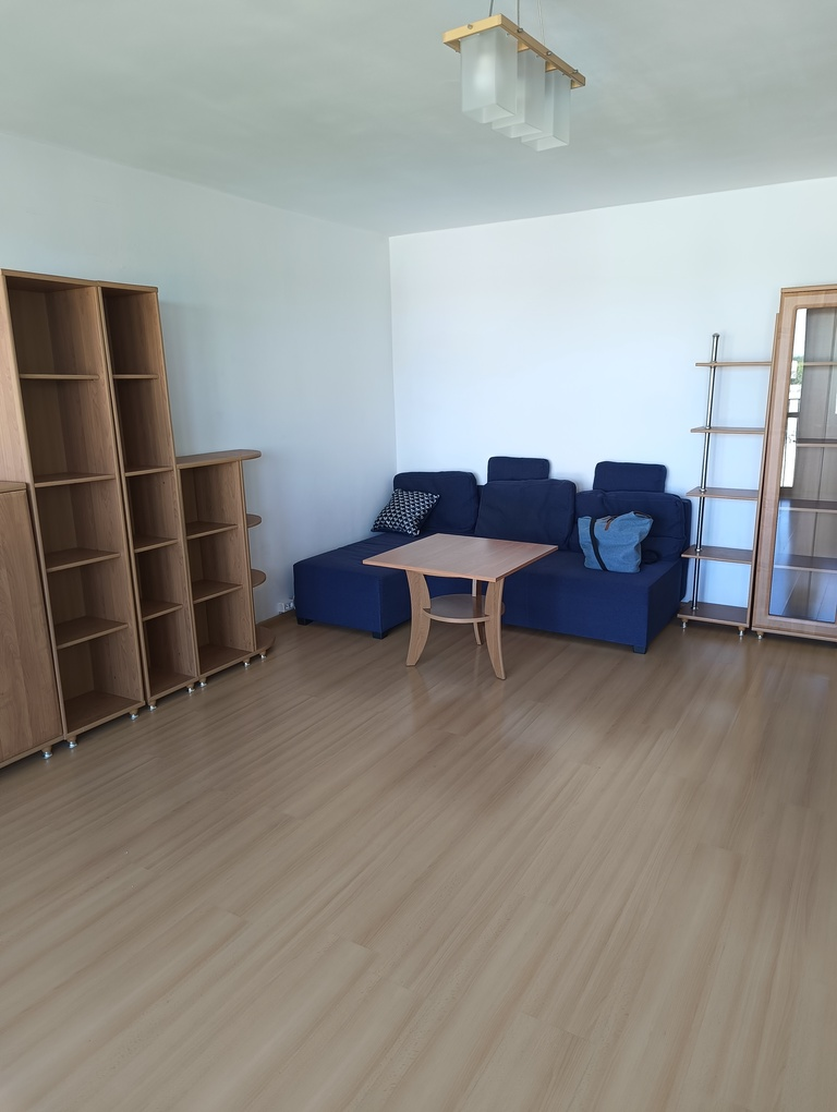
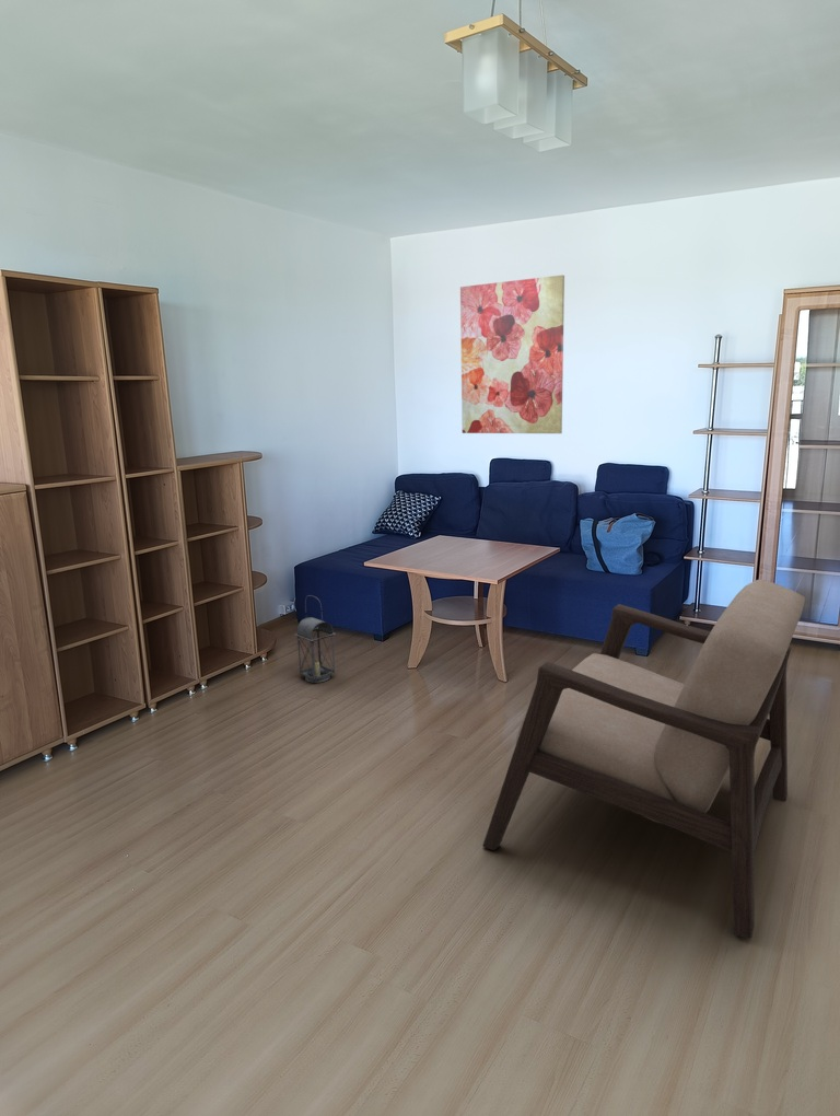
+ lantern [294,594,336,684]
+ armchair [482,578,806,940]
+ wall art [459,274,565,434]
